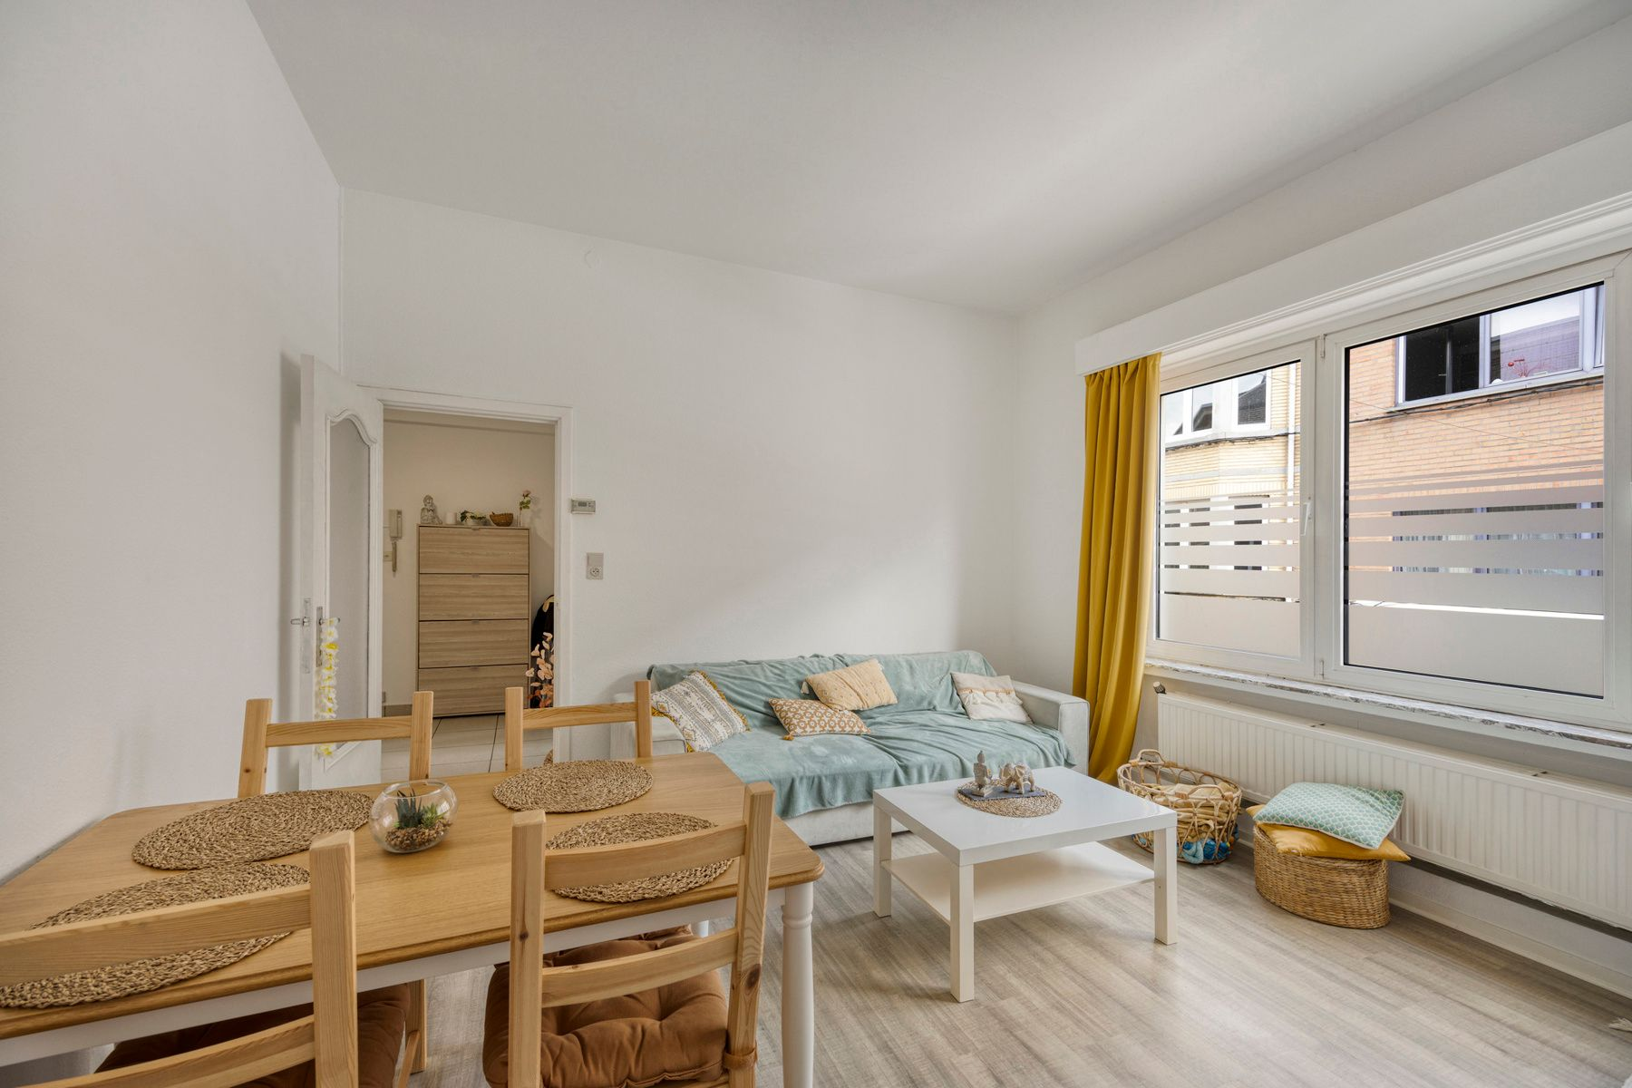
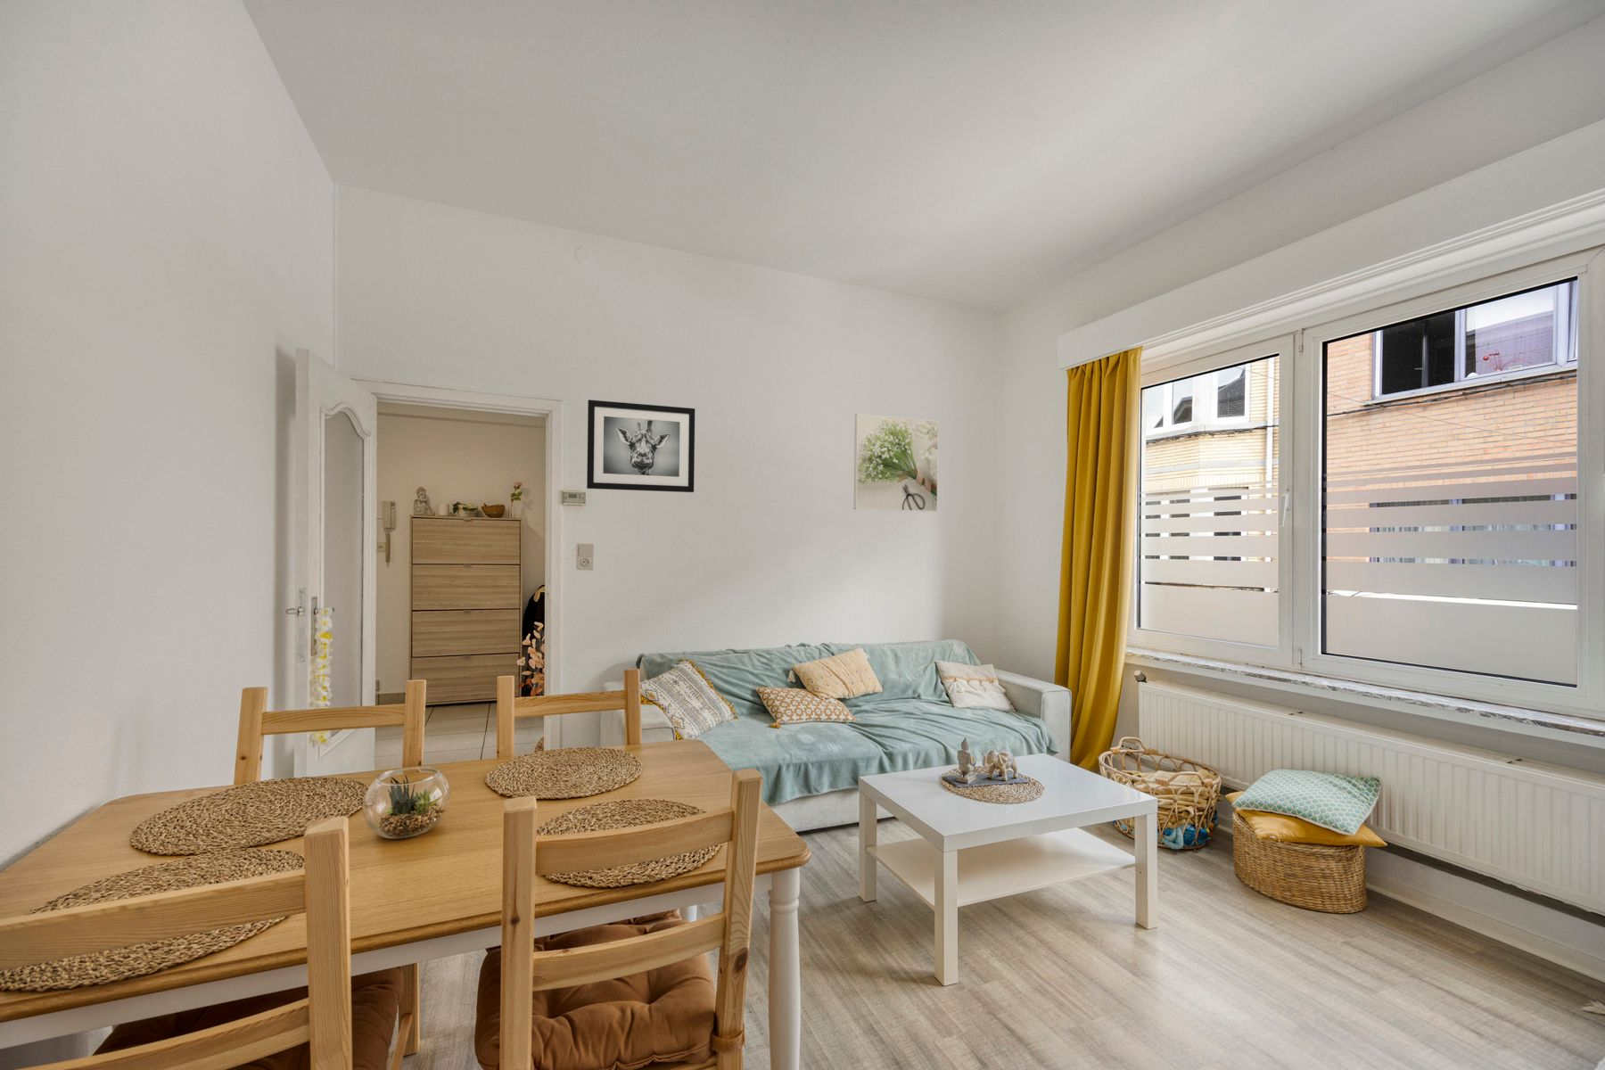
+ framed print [854,413,940,512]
+ wall art [586,399,695,493]
